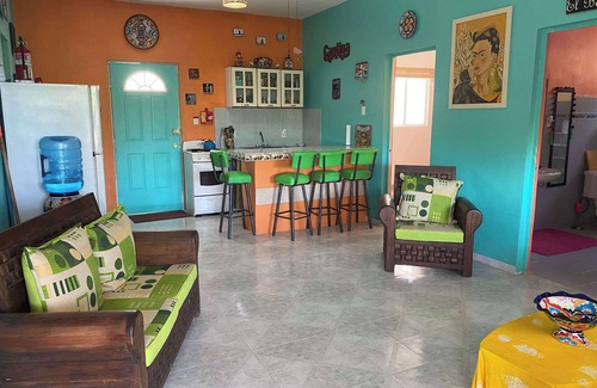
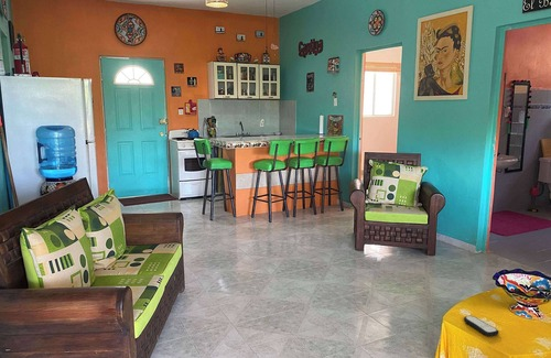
+ remote control [463,315,499,337]
